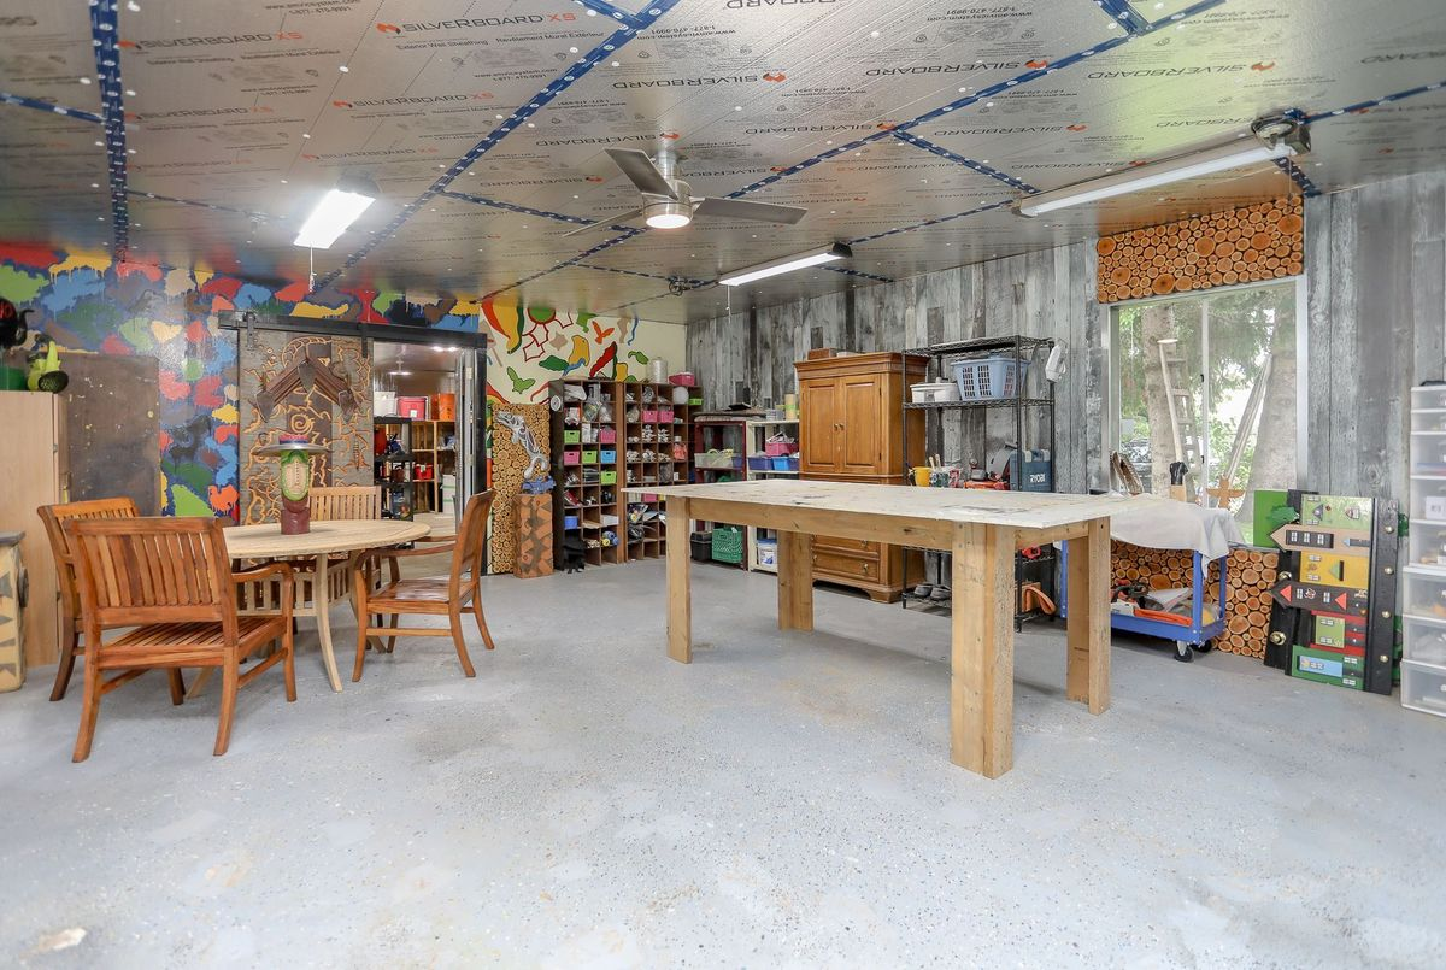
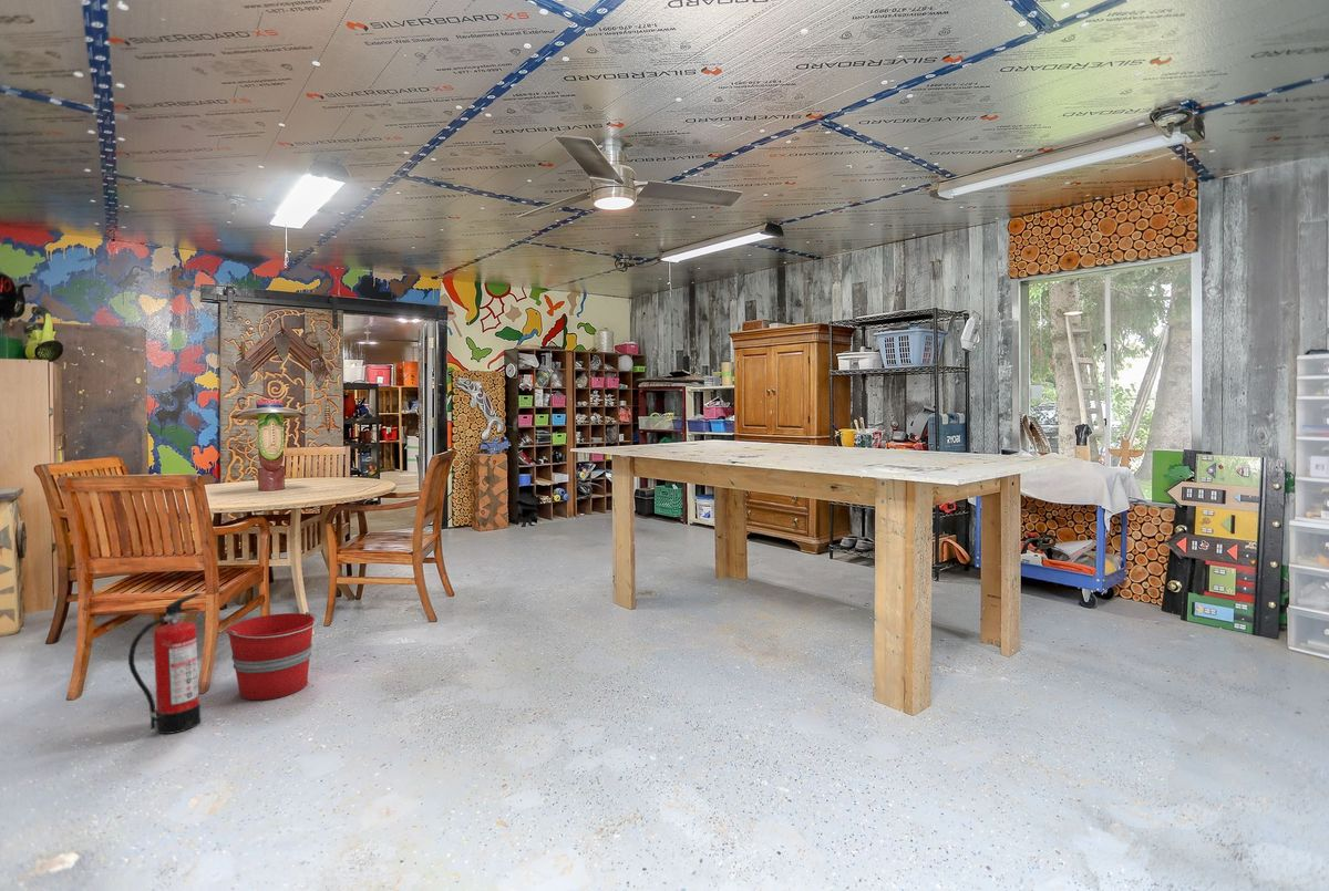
+ bucket [226,611,319,701]
+ fire extinguisher [127,592,203,735]
